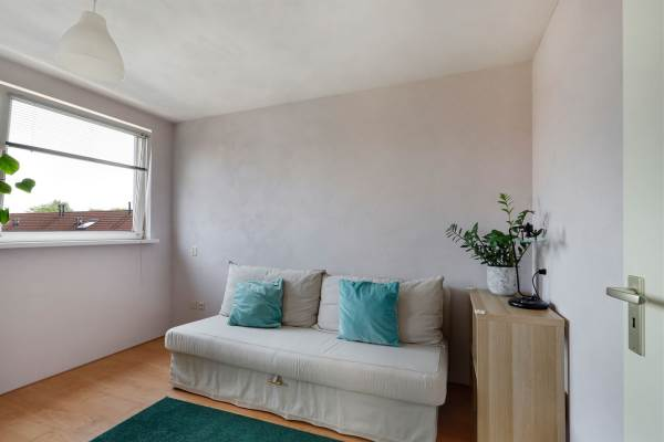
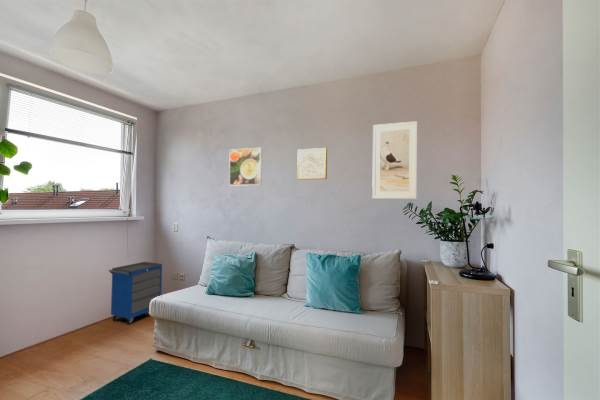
+ cabinet [108,261,163,325]
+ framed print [371,120,418,200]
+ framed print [228,147,263,186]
+ wall art [296,147,328,181]
